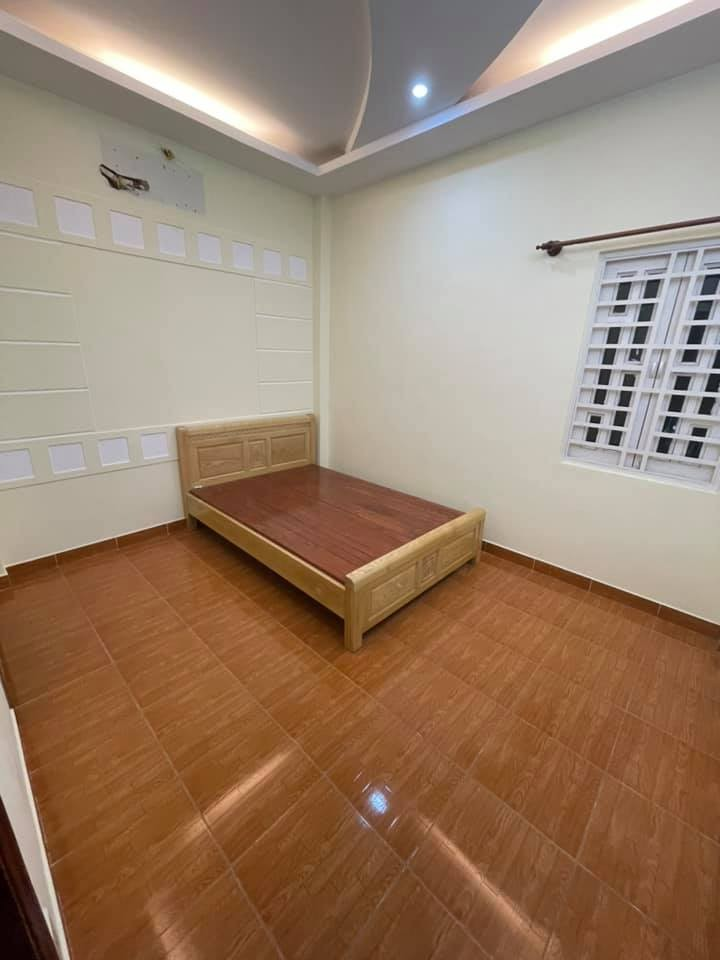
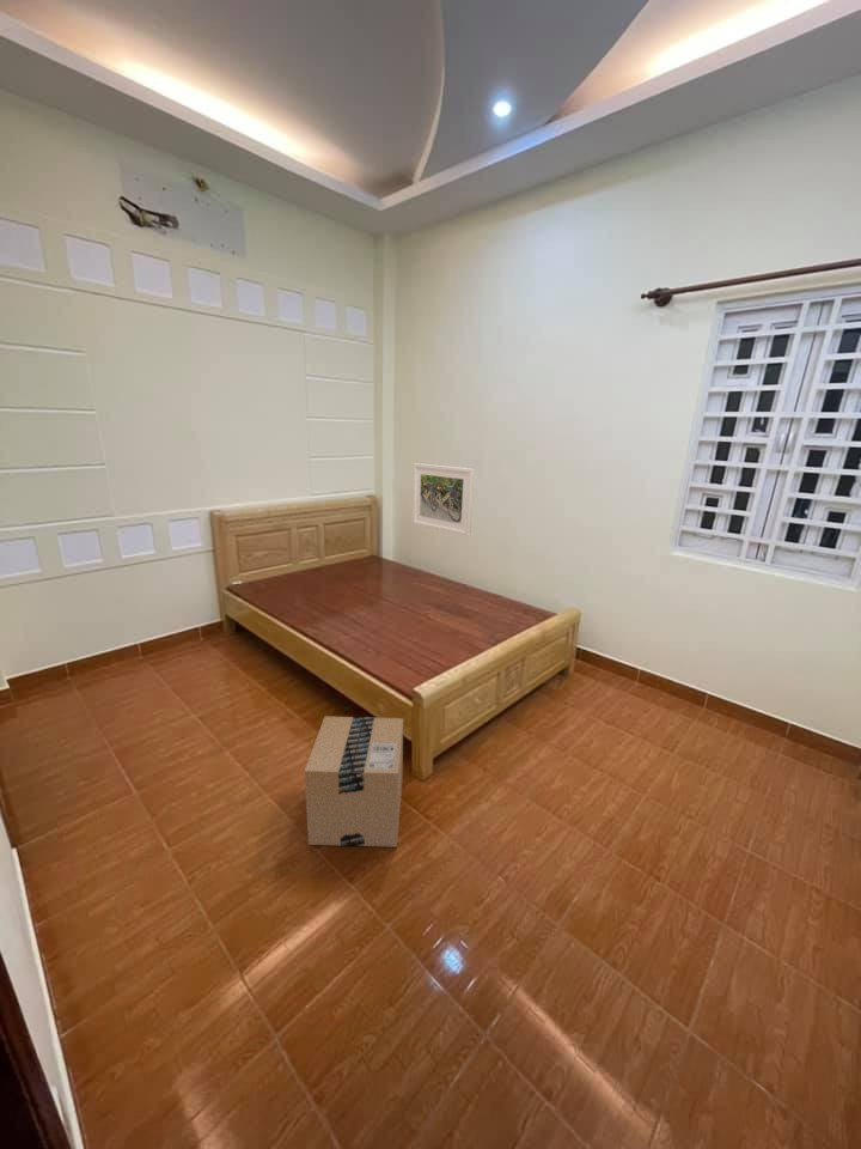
+ cardboard box [304,716,404,849]
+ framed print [411,462,475,537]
